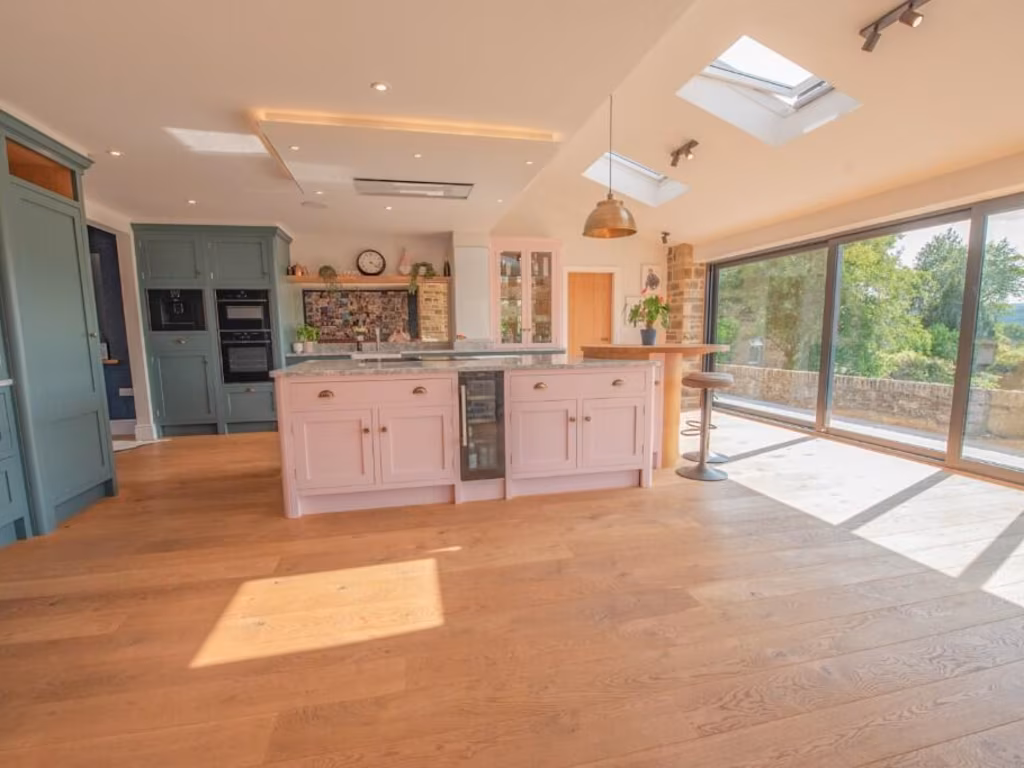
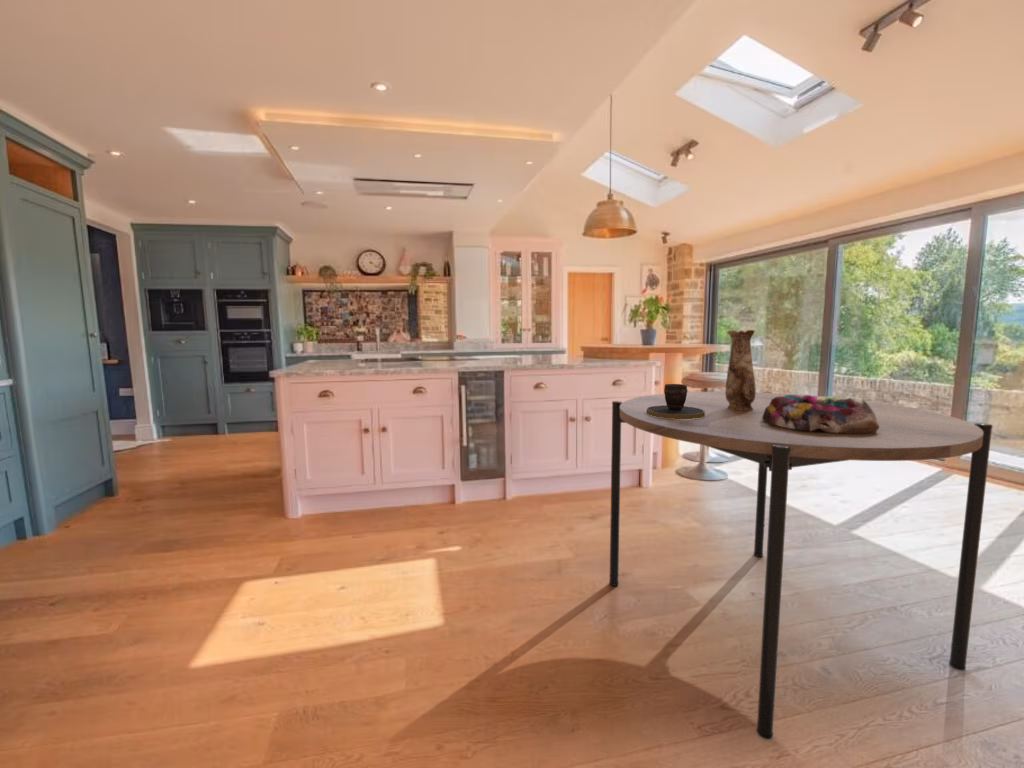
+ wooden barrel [646,383,705,419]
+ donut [762,394,879,434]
+ dining table [608,391,994,740]
+ vase [724,329,757,411]
